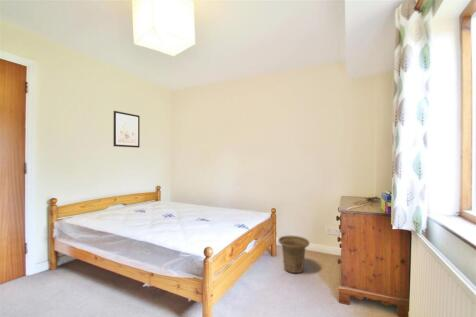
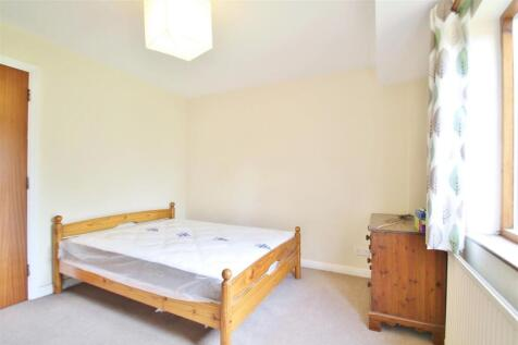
- wall art [113,110,141,149]
- basket [277,235,311,275]
